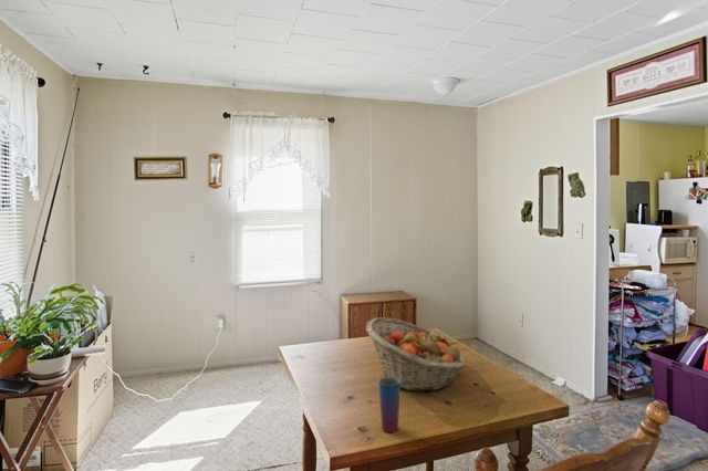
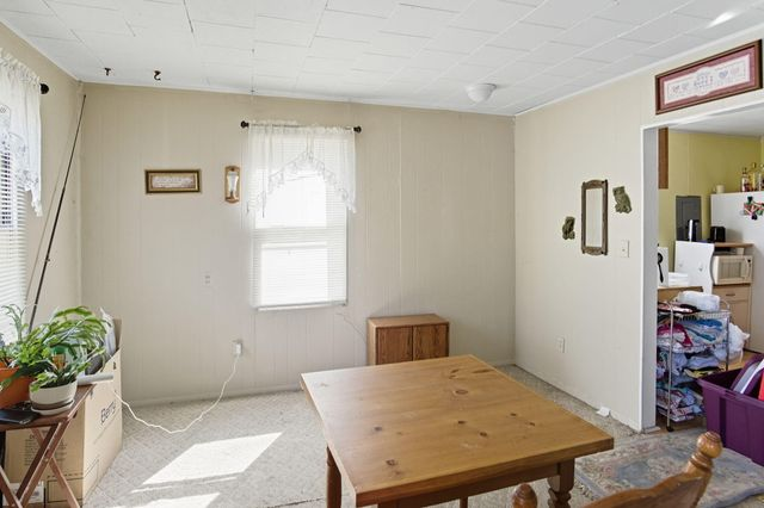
- cup [377,376,402,433]
- fruit basket [365,316,466,391]
